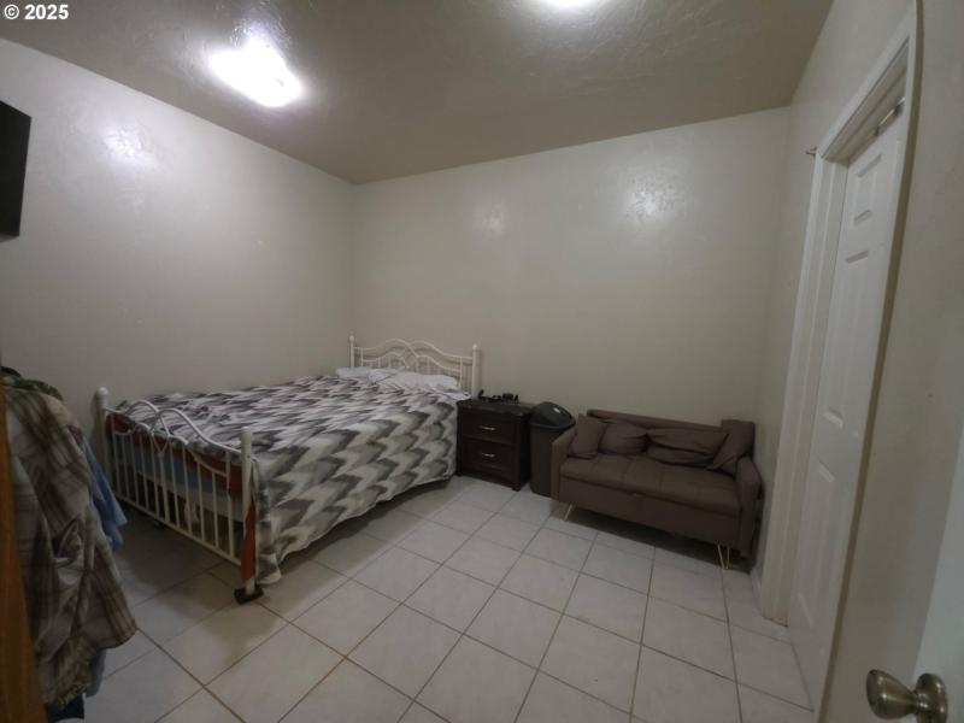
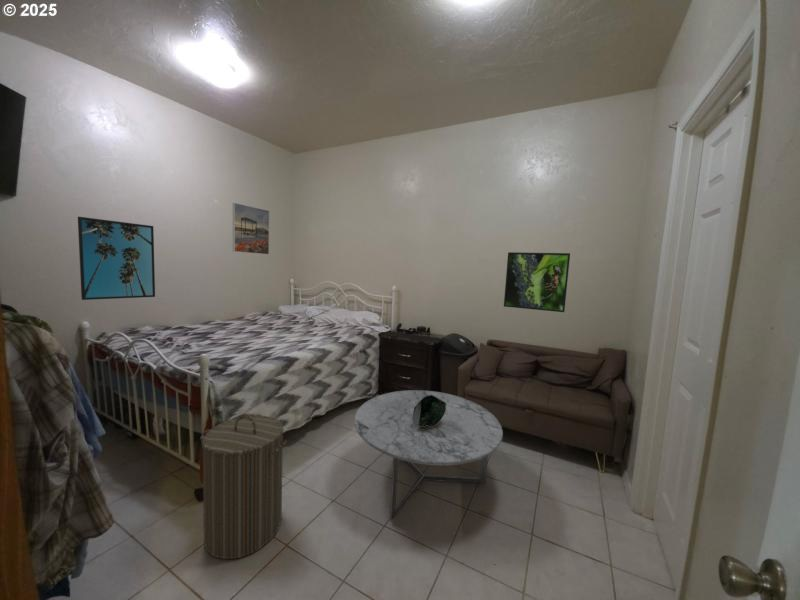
+ decorative bowl [412,395,446,426]
+ coffee table [354,389,504,522]
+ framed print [77,216,156,301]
+ laundry hamper [200,415,288,560]
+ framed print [232,202,270,255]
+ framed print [503,251,571,313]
